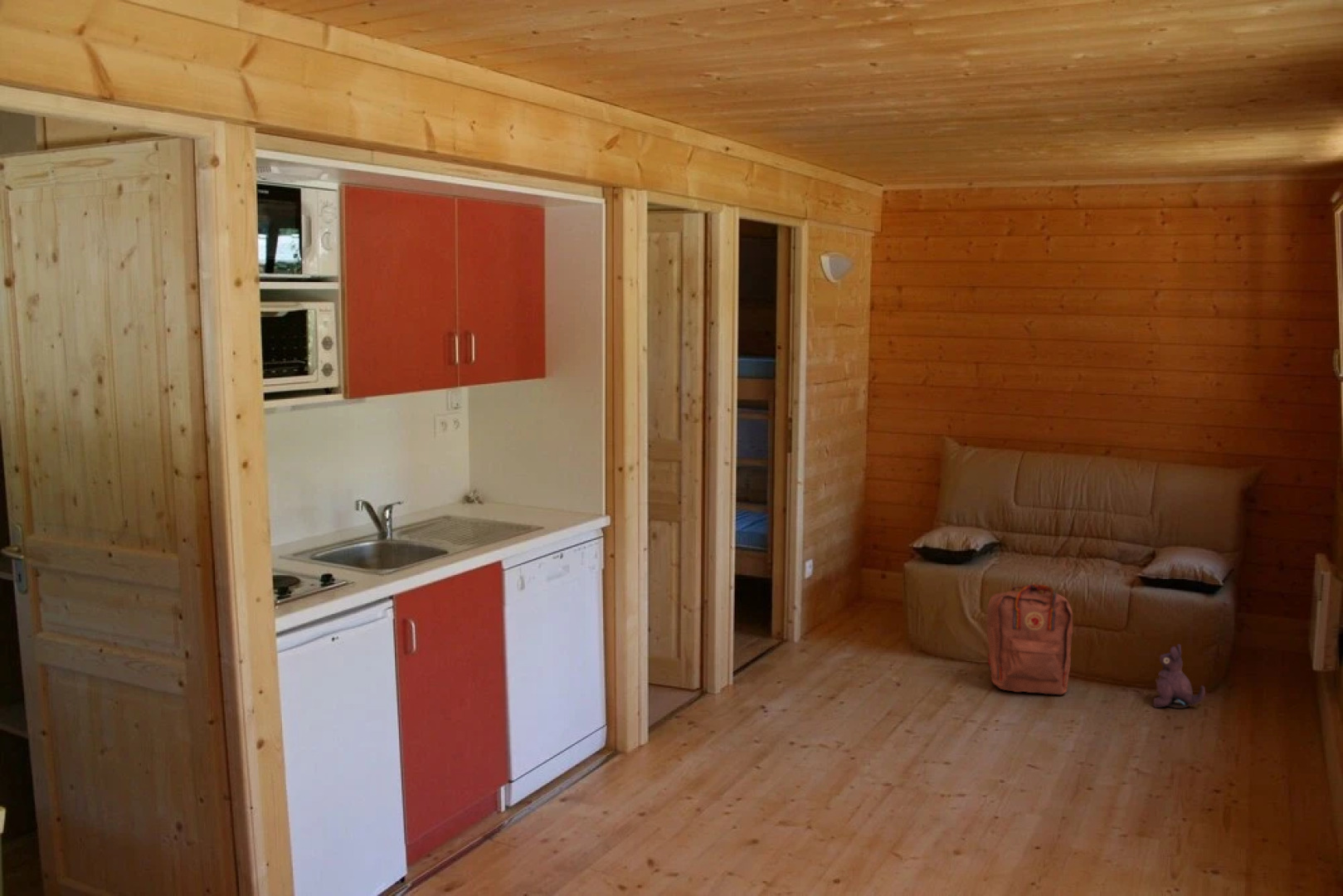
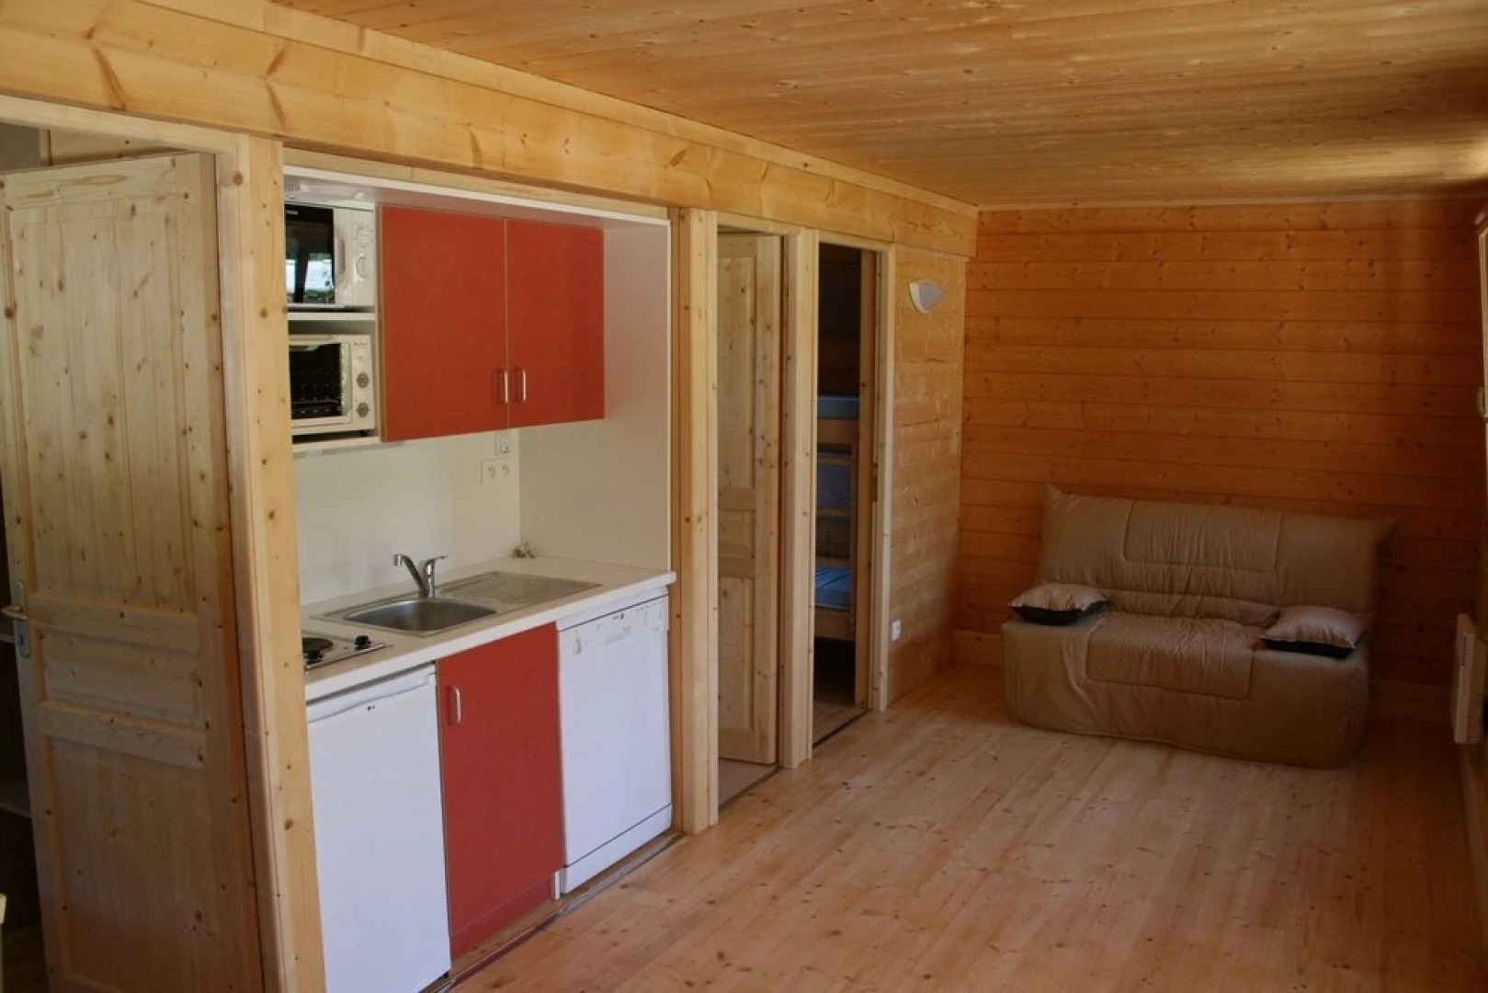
- backpack [986,582,1074,695]
- plush toy [1153,643,1206,709]
